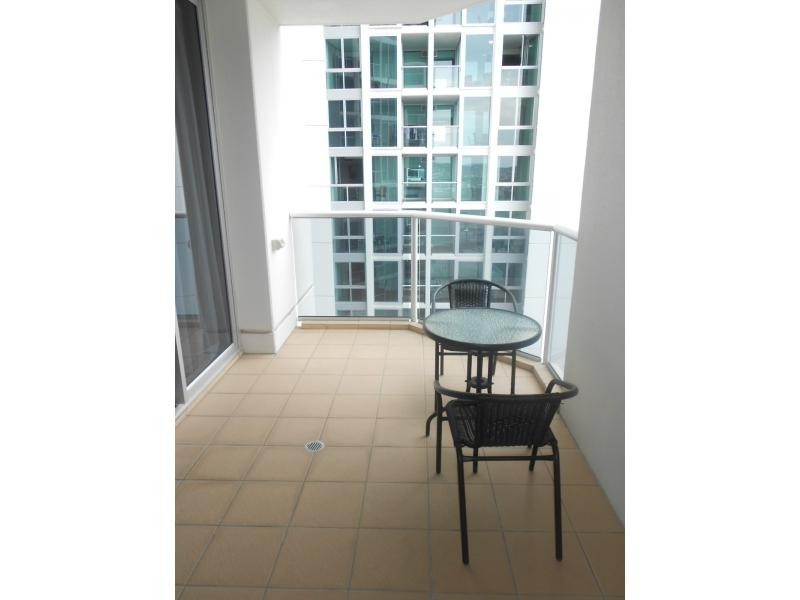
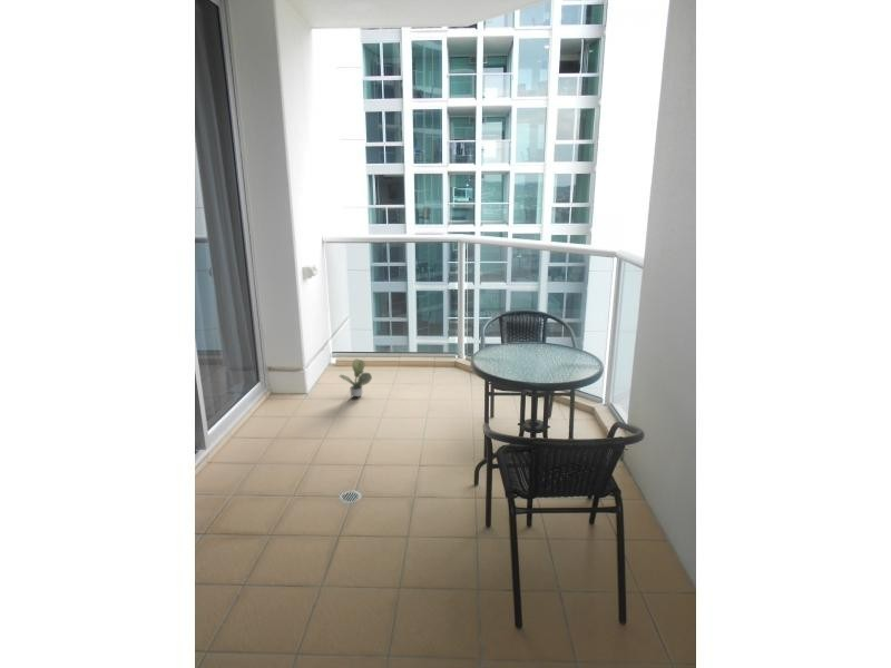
+ potted plant [339,358,373,400]
